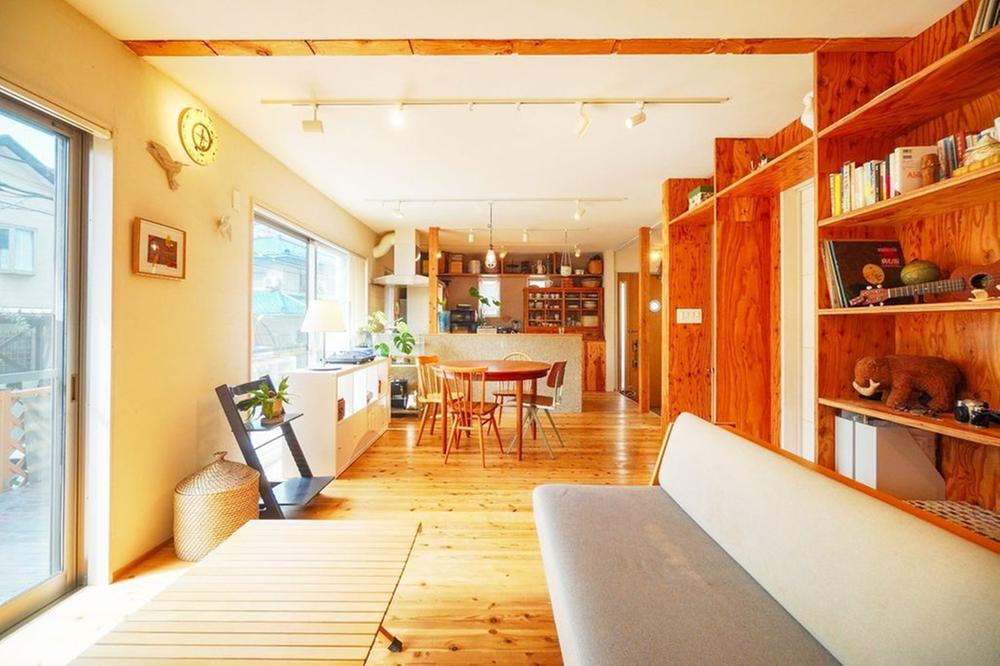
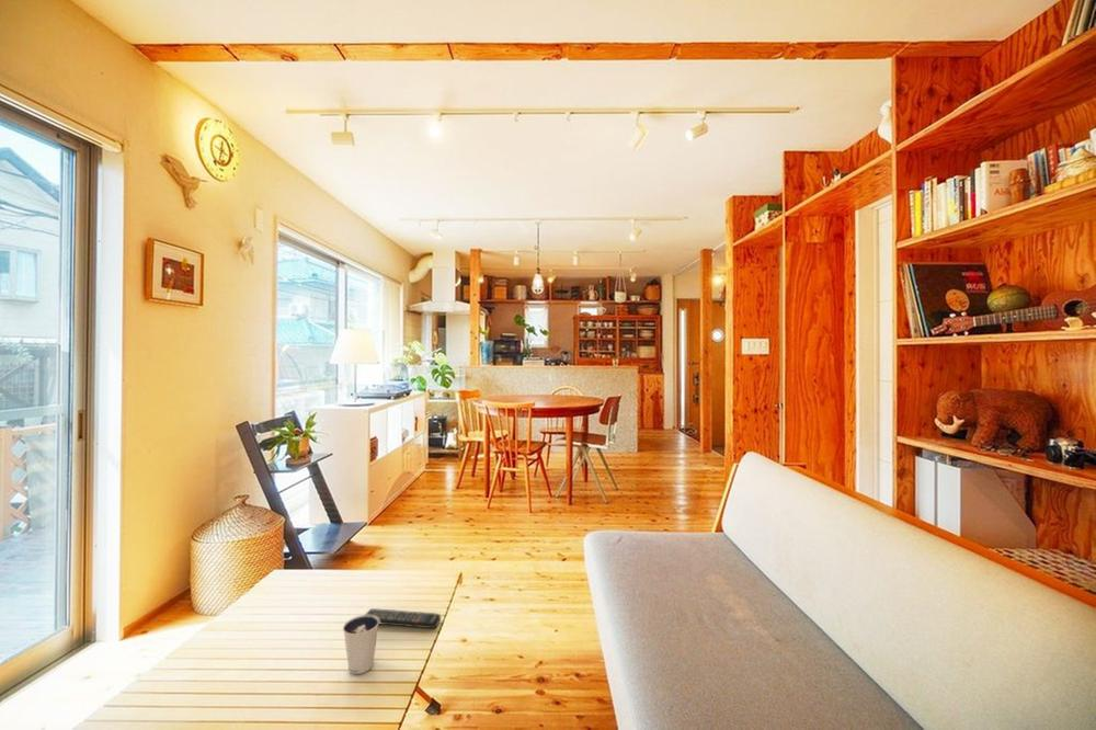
+ remote control [364,607,442,629]
+ dixie cup [342,614,379,675]
